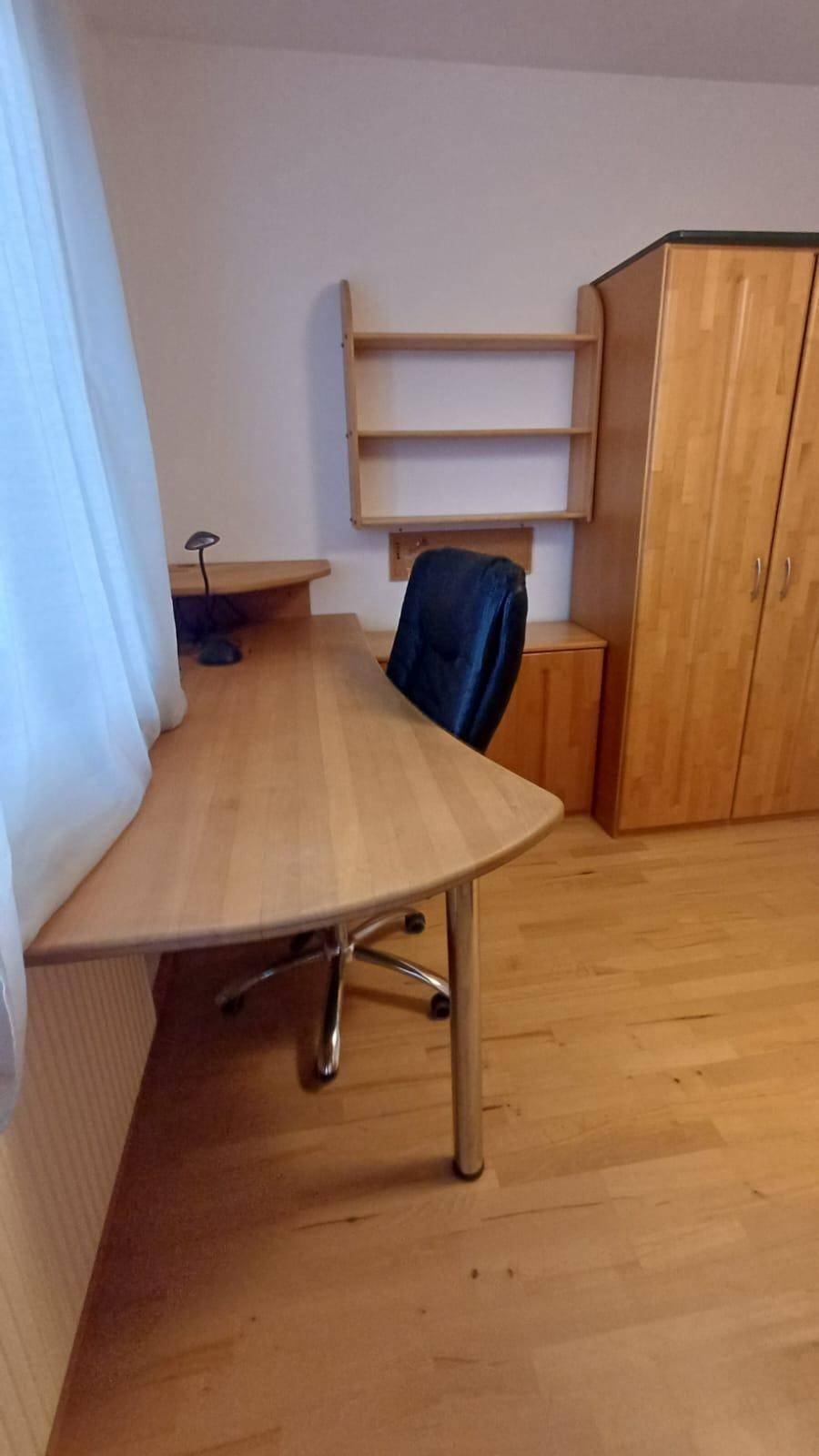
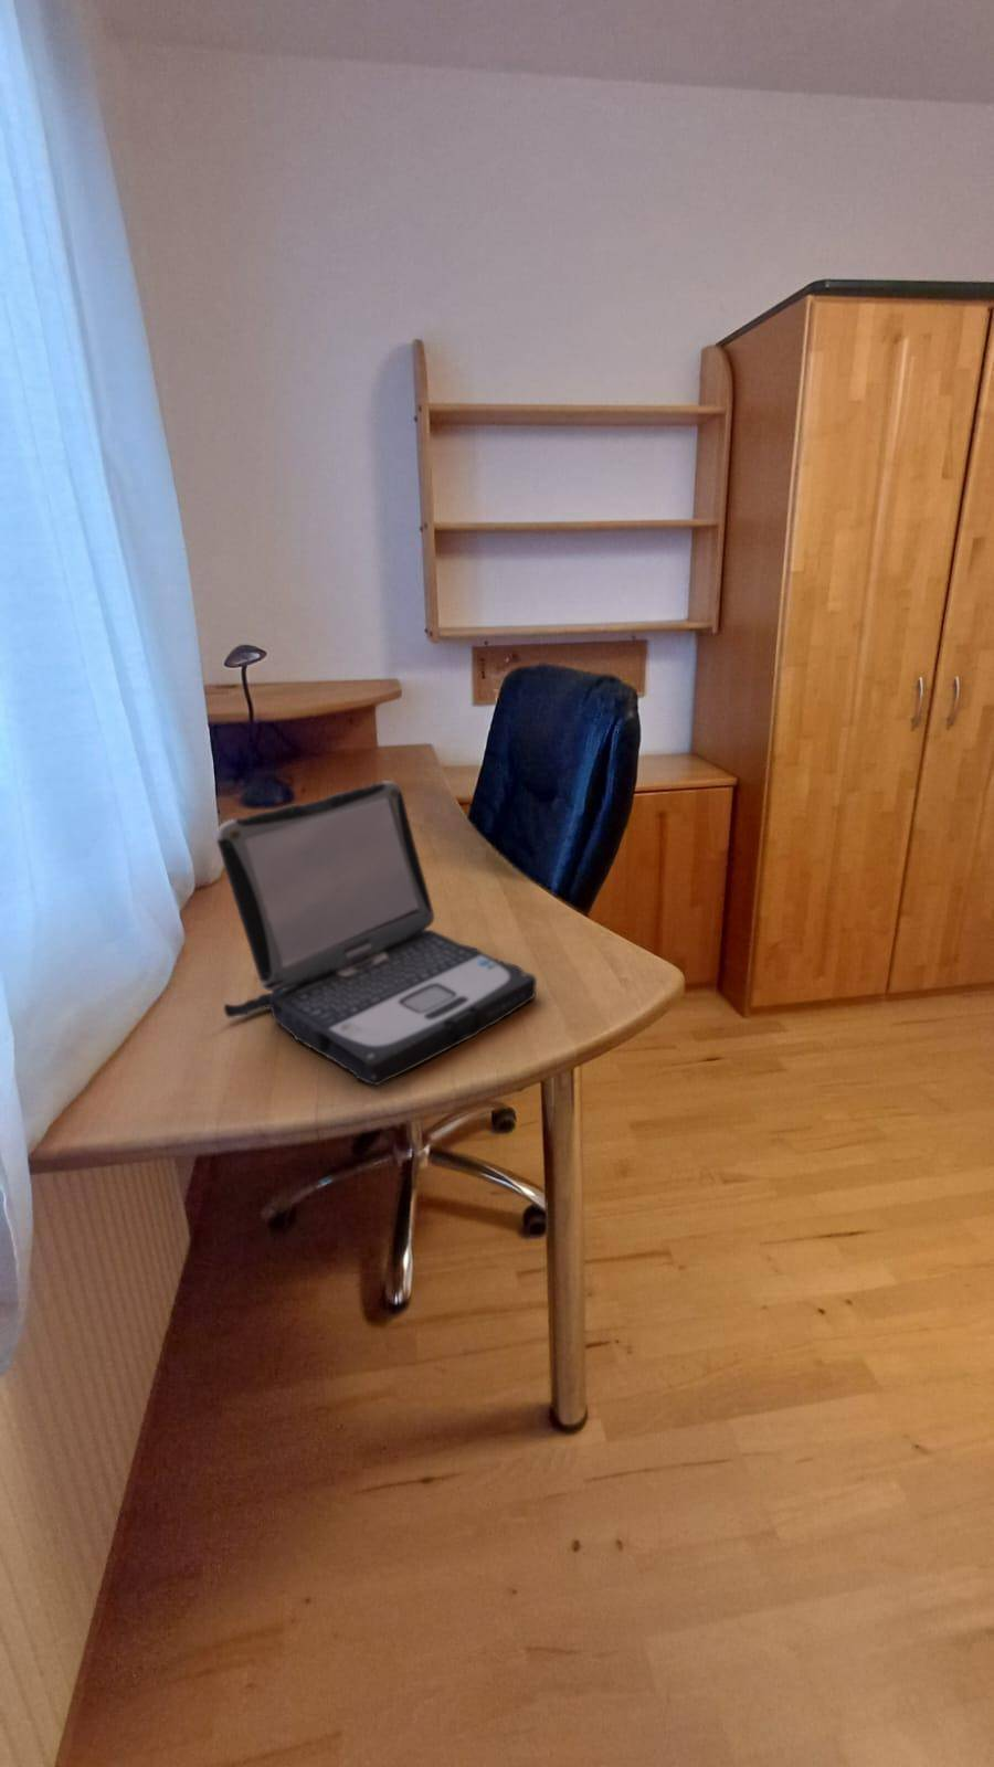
+ laptop [215,780,538,1086]
